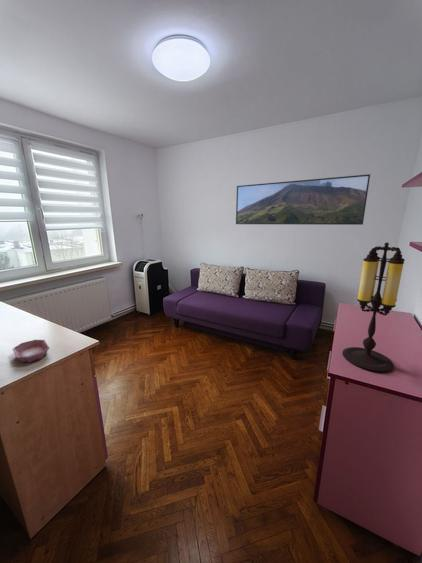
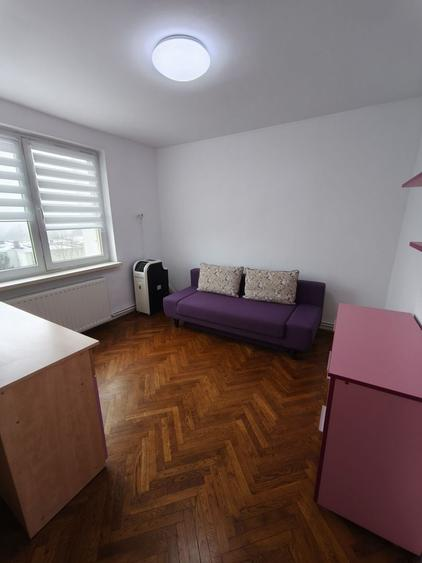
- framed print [235,173,371,226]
- bowl [12,339,51,363]
- table lamp [341,241,406,373]
